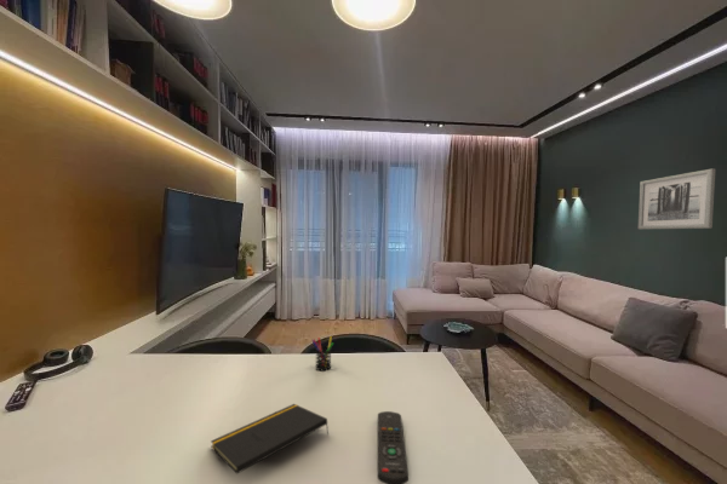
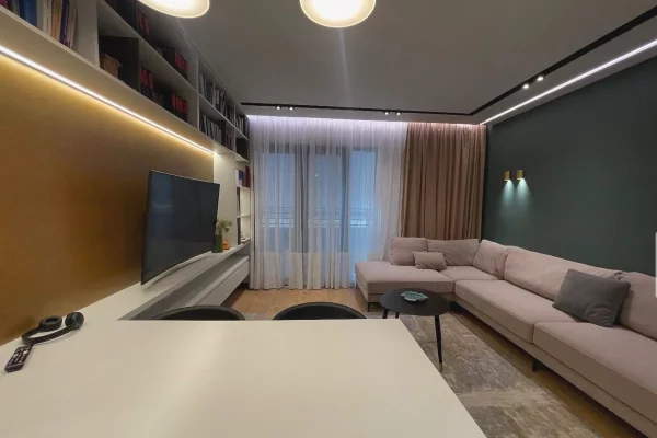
- remote control [377,410,410,484]
- pen holder [310,335,334,371]
- notepad [210,403,330,476]
- wall art [637,167,716,230]
